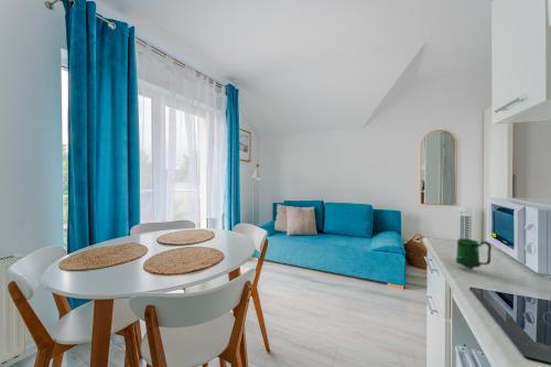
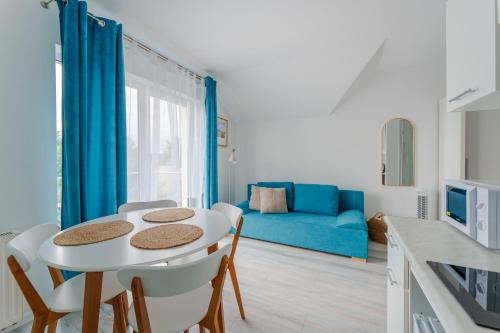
- mug [455,238,493,271]
